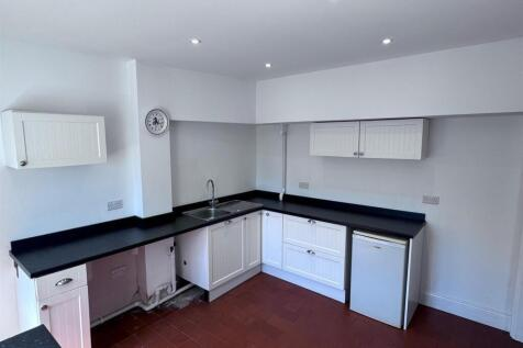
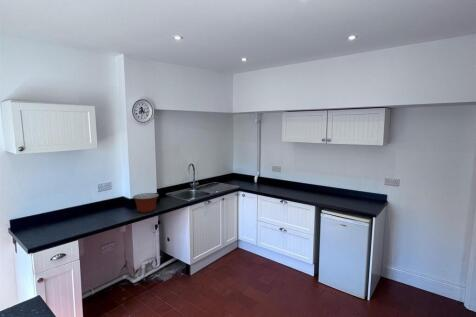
+ mixing bowl [132,192,160,214]
